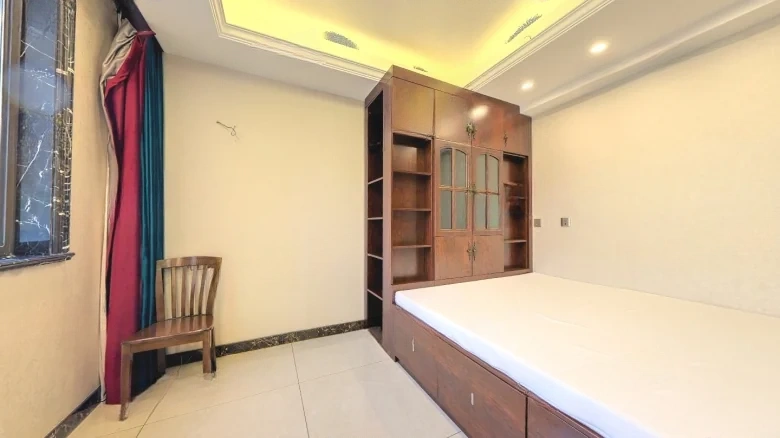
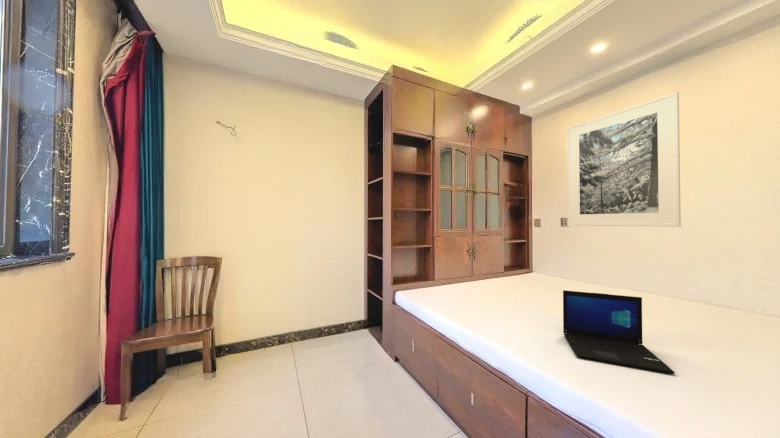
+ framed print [566,91,682,228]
+ laptop [562,289,676,375]
